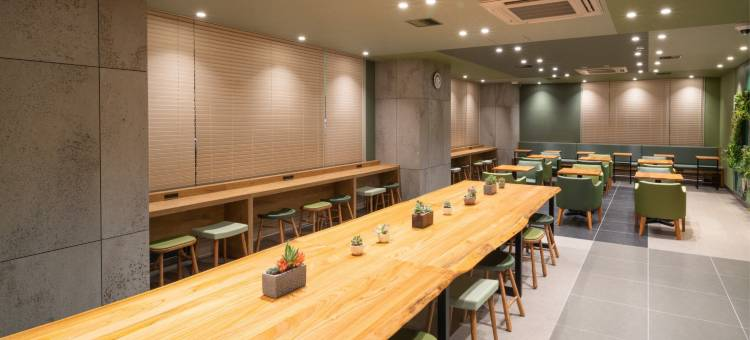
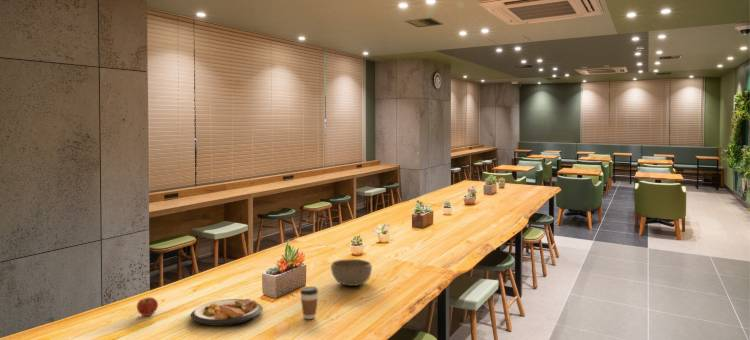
+ apple [136,296,159,317]
+ bowl [330,258,373,287]
+ plate [190,298,264,327]
+ coffee cup [299,286,319,320]
